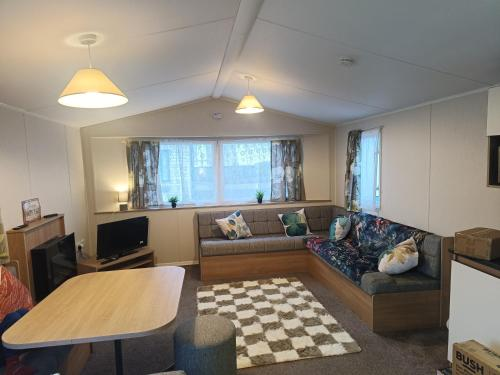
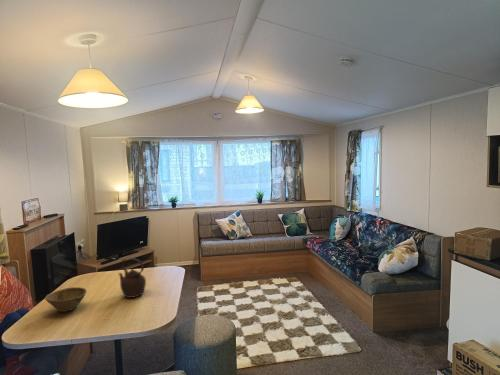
+ bowl [44,286,88,313]
+ teapot [118,257,147,299]
